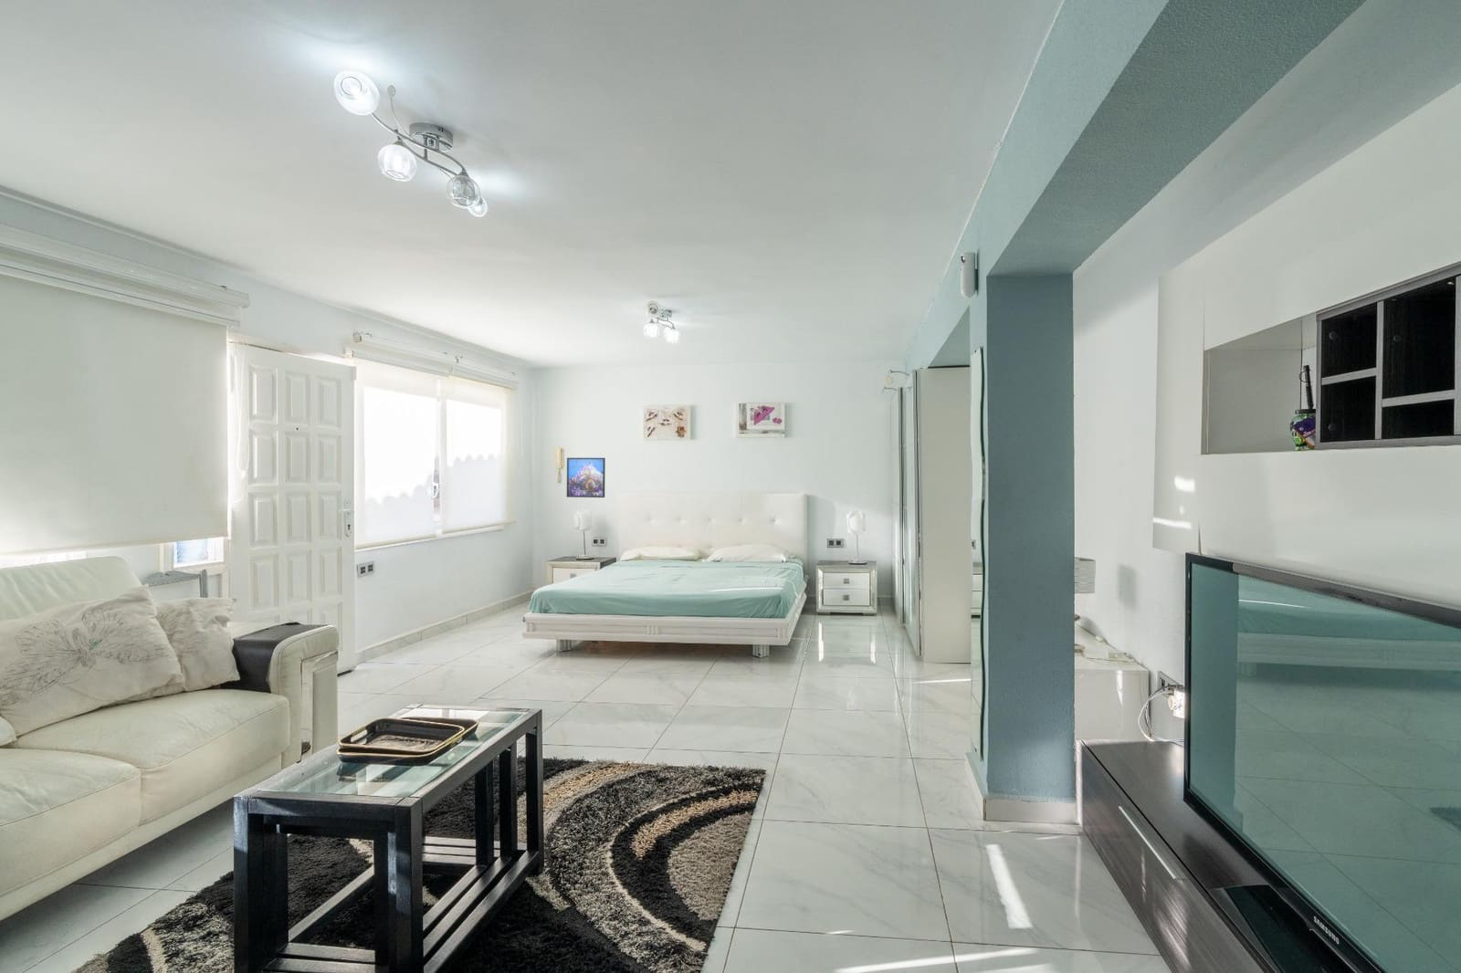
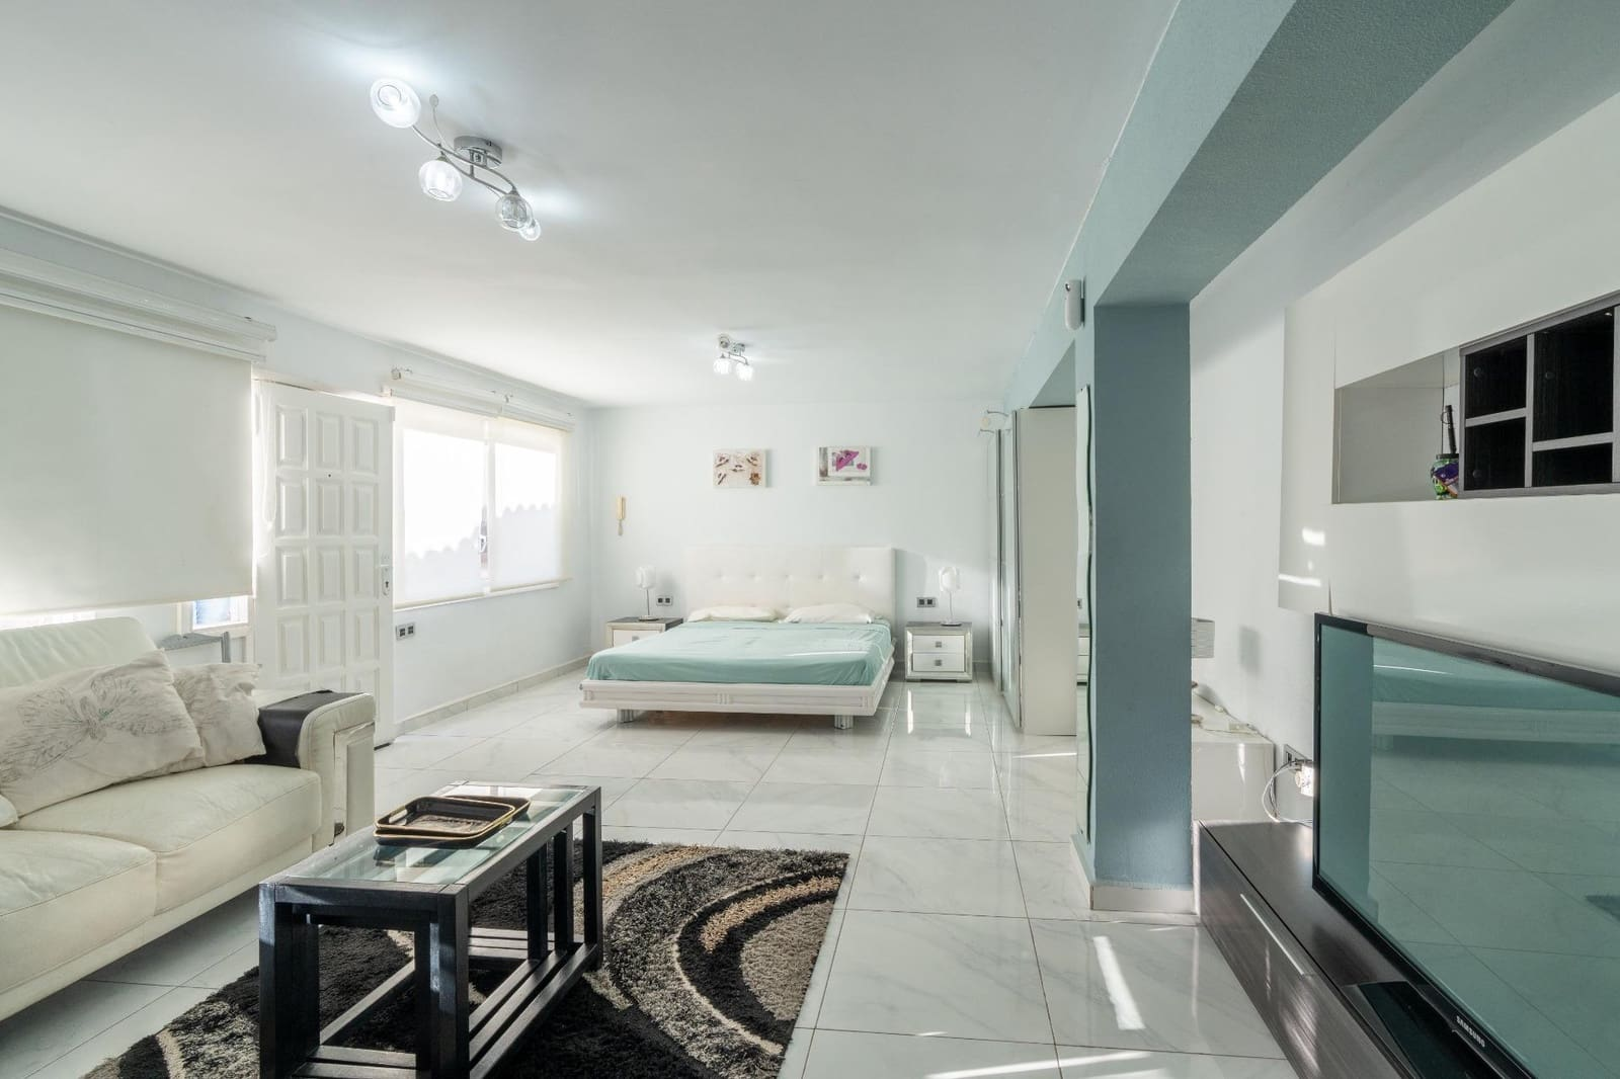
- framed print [566,457,606,498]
